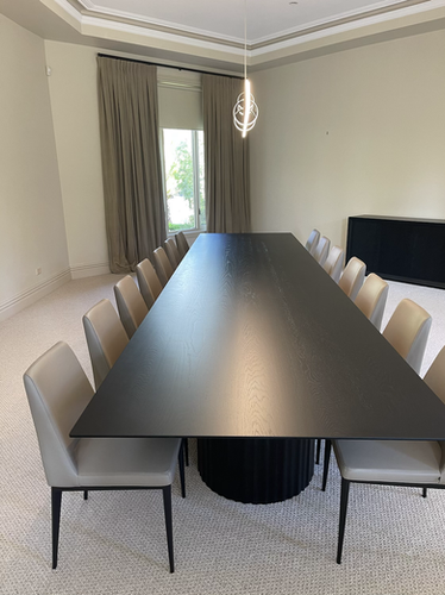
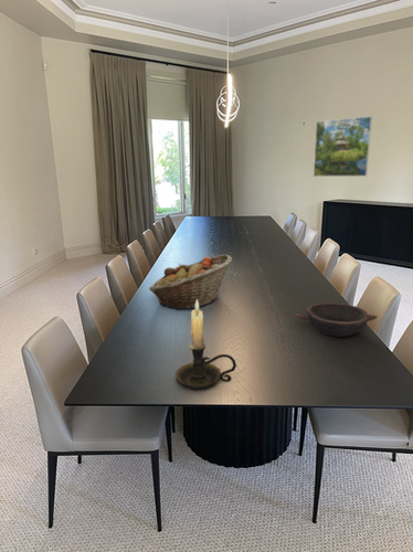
+ bowl [295,301,379,338]
+ candle holder [174,299,237,391]
+ fruit basket [148,253,233,311]
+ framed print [313,116,373,178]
